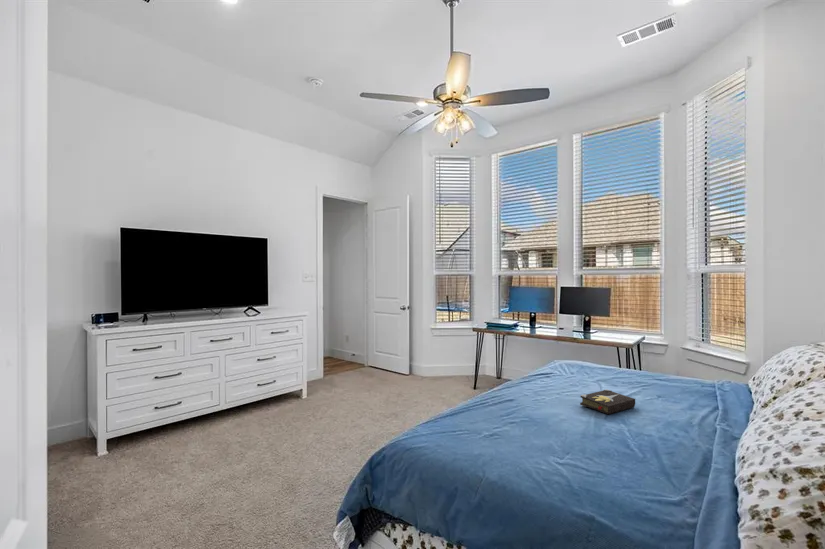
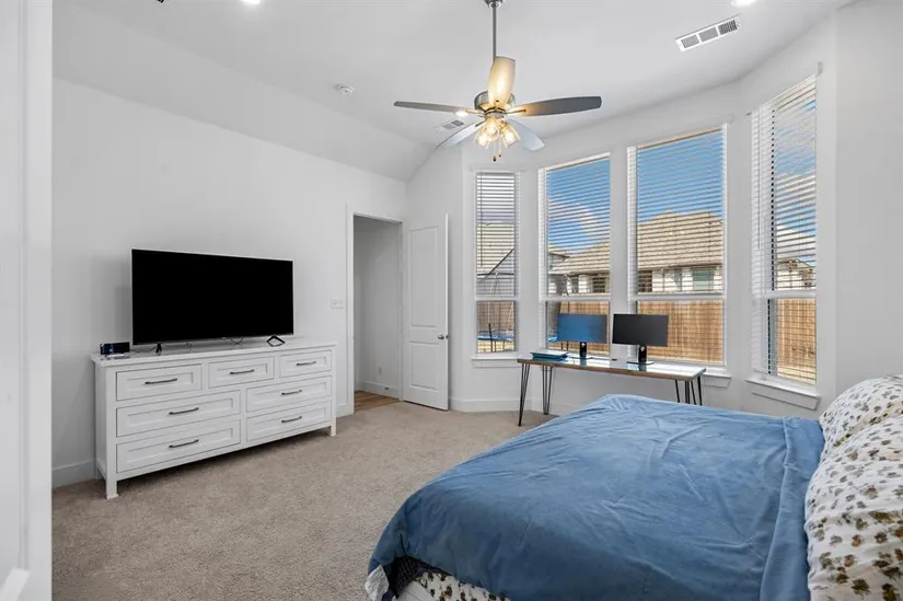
- hardback book [579,388,636,416]
